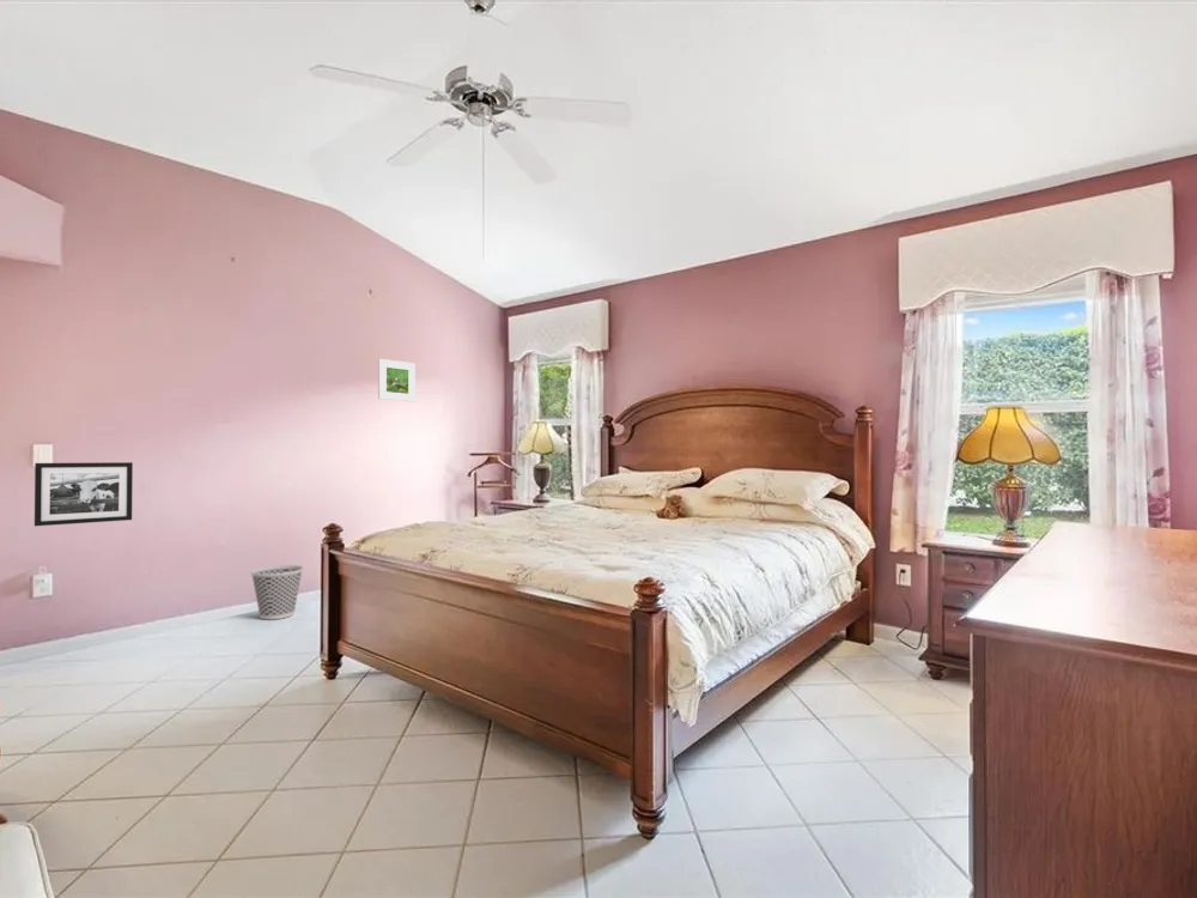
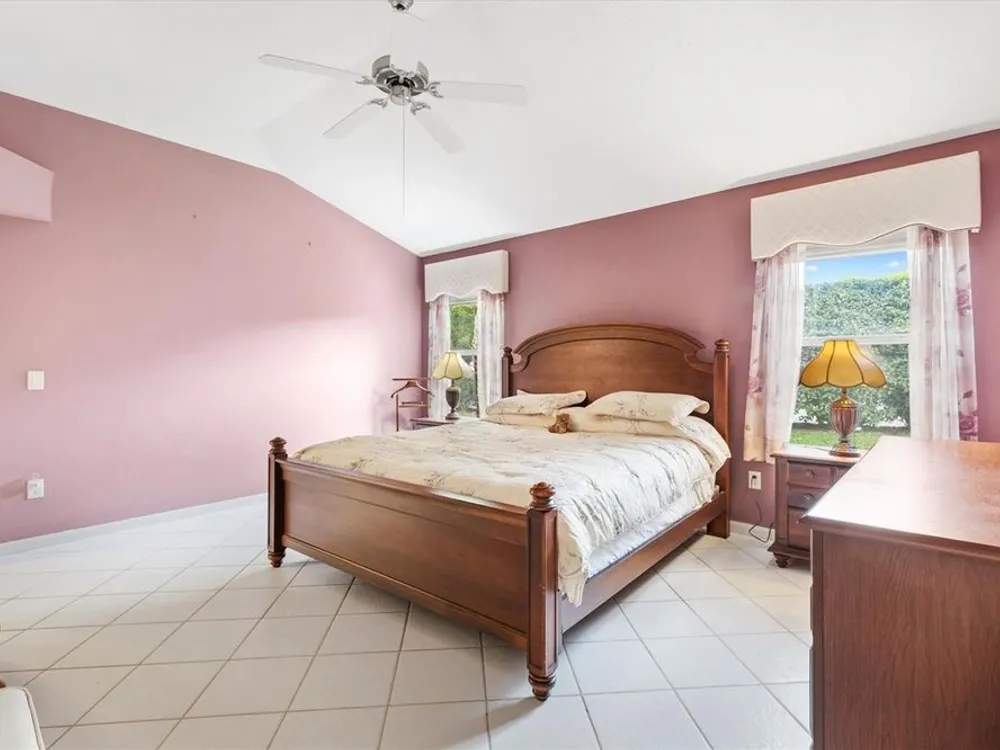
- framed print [377,358,417,402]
- picture frame [34,461,134,527]
- wastebasket [250,564,304,620]
